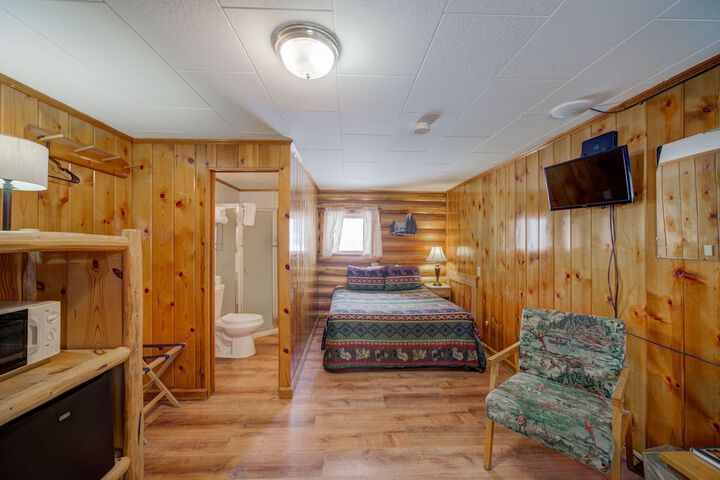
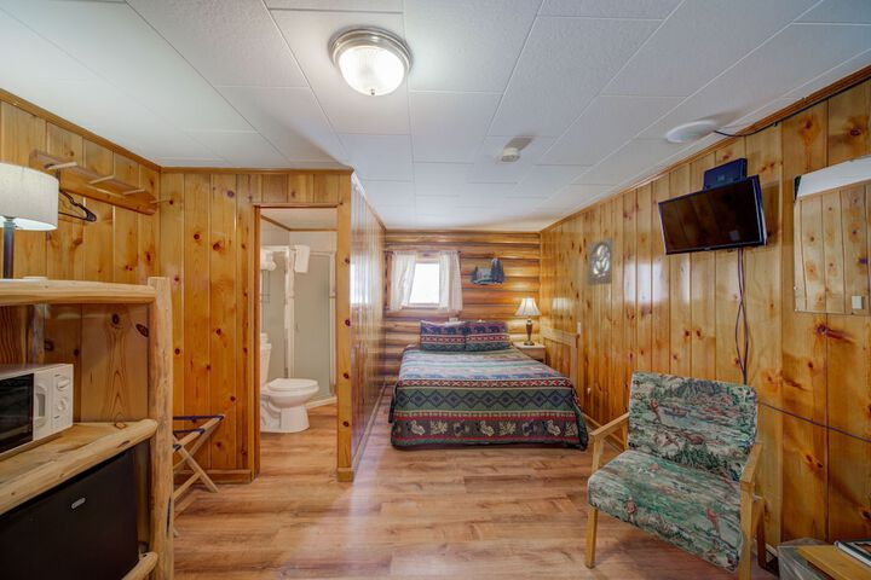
+ wall ornament [586,236,615,286]
